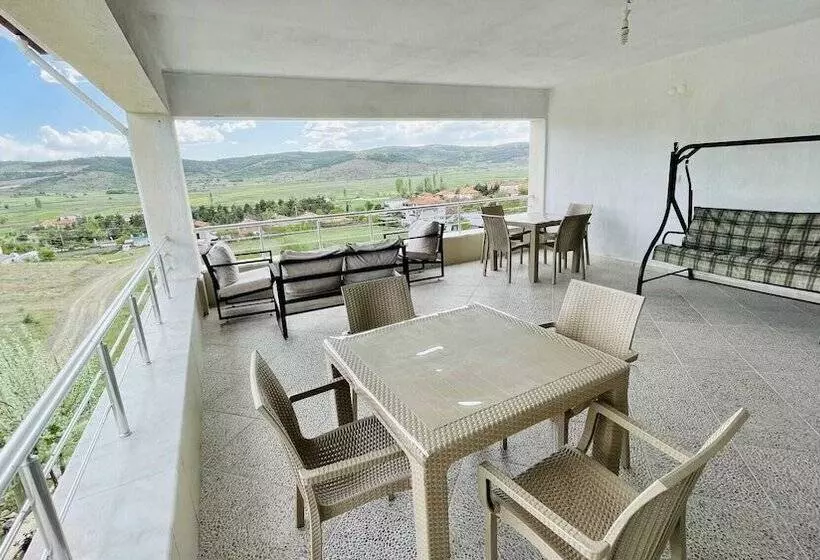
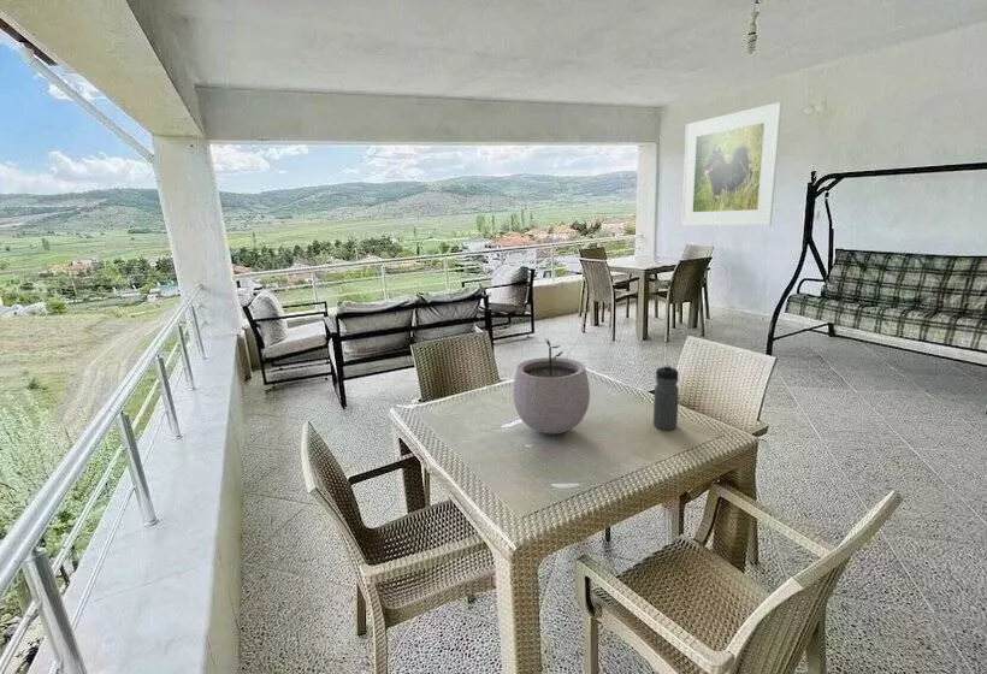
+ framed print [680,101,784,226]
+ plant pot [512,338,591,434]
+ water bottle [652,363,680,431]
